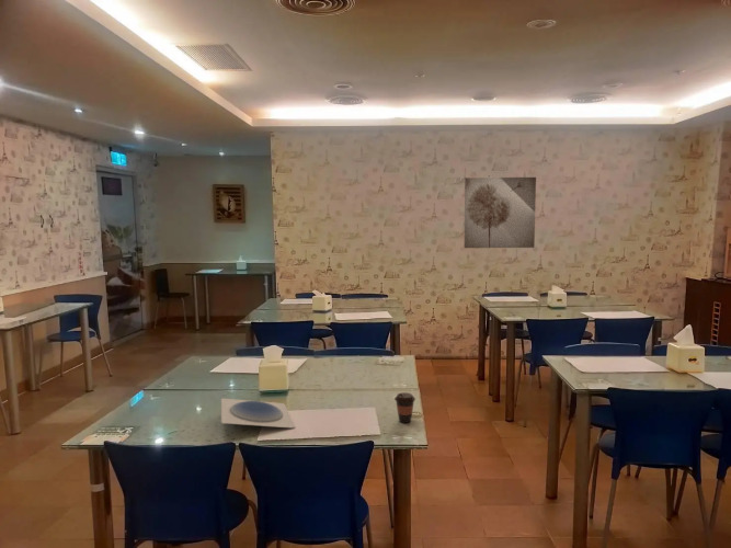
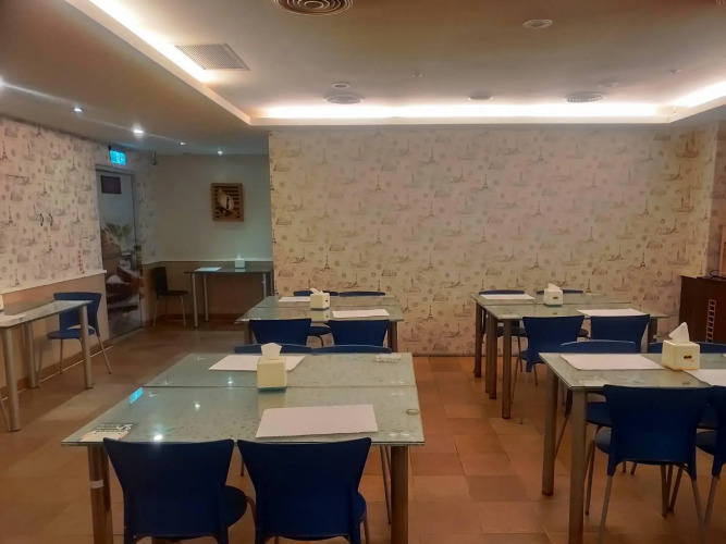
- wall art [464,176,537,249]
- plate [220,397,297,430]
- coffee cup [393,391,416,424]
